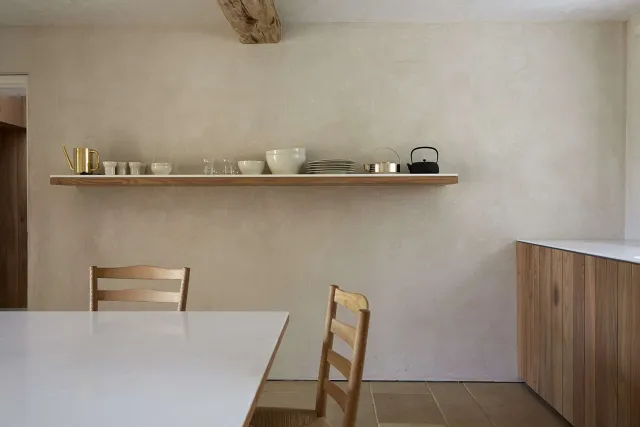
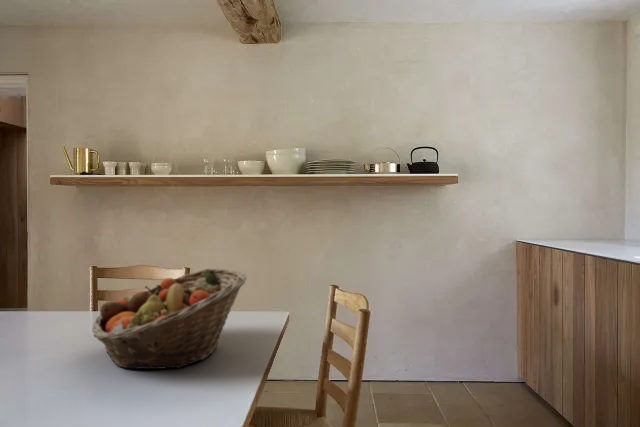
+ fruit basket [91,268,247,370]
